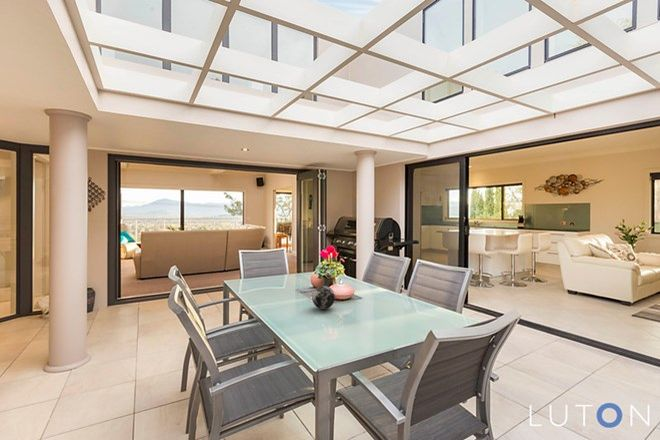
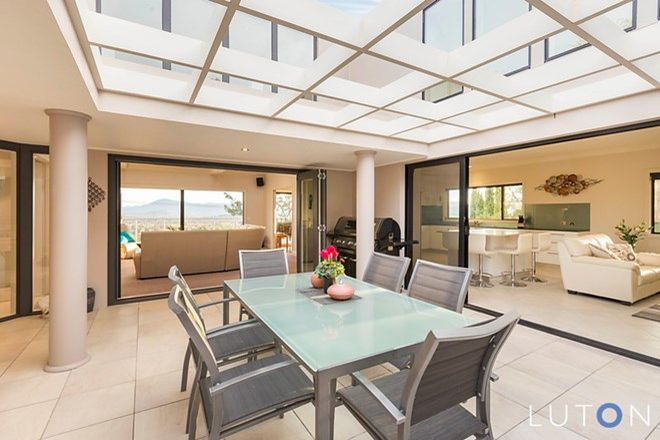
- decorative orb [311,285,336,310]
